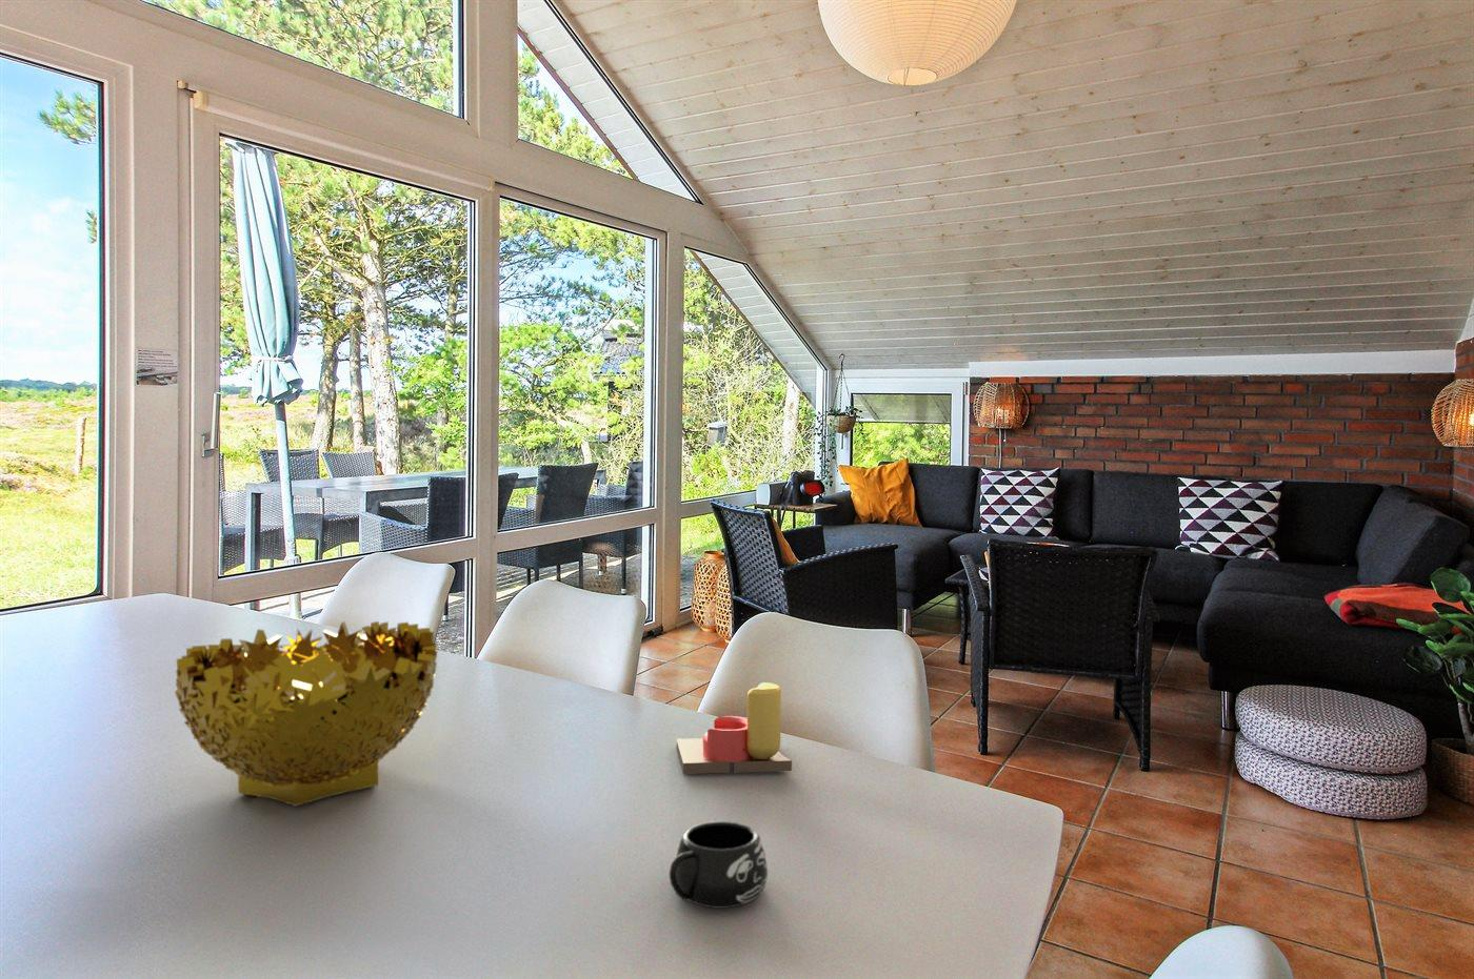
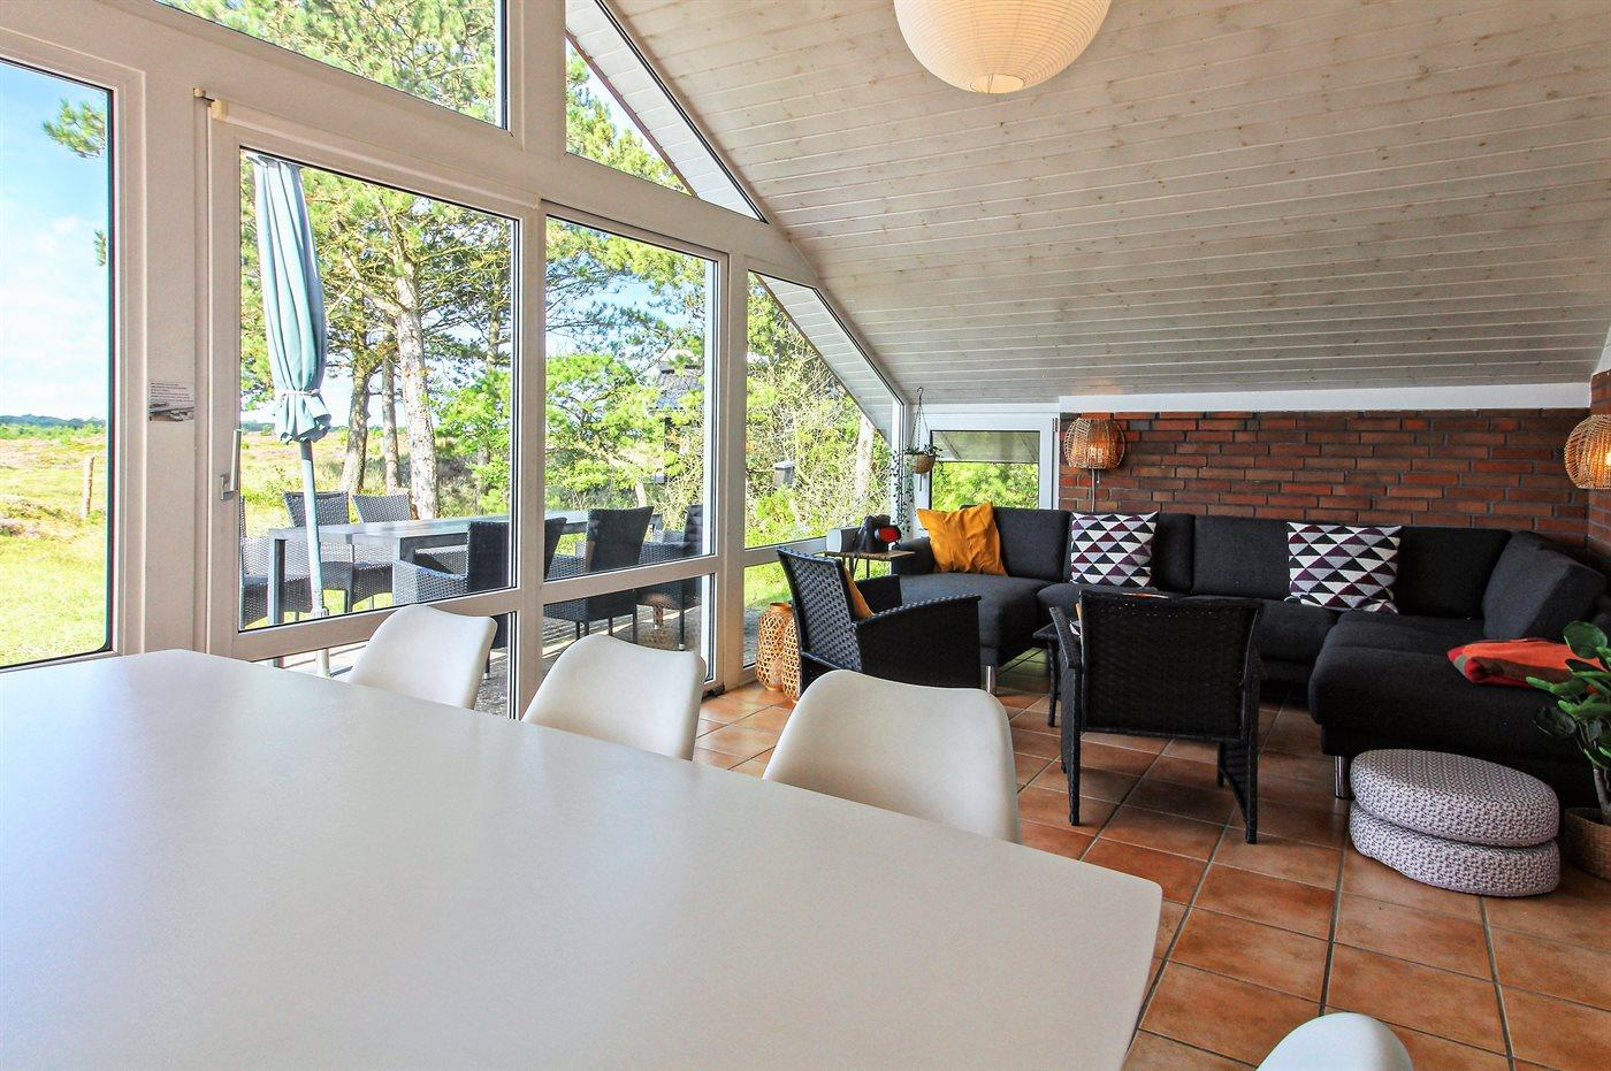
- mug [668,821,769,909]
- decorative bowl [174,621,438,807]
- candle [676,682,793,775]
